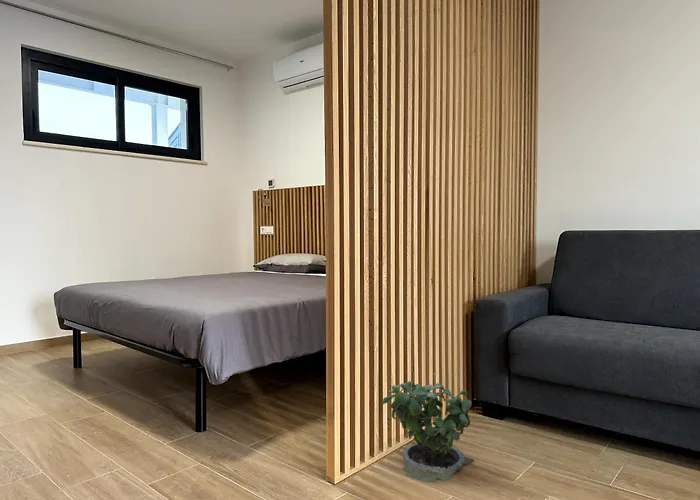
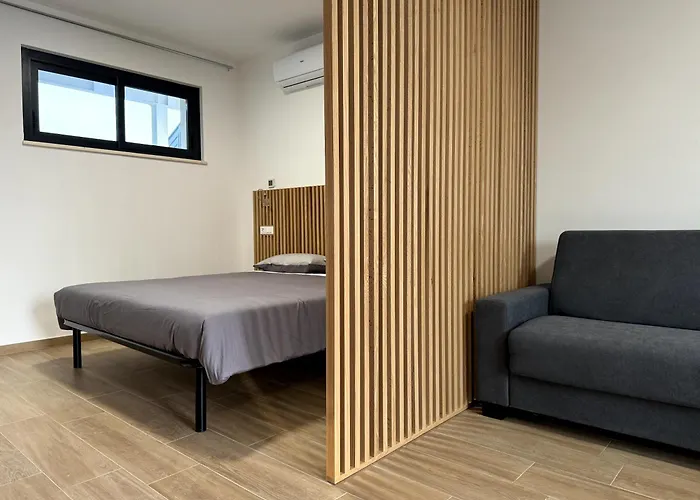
- potted plant [381,373,475,483]
